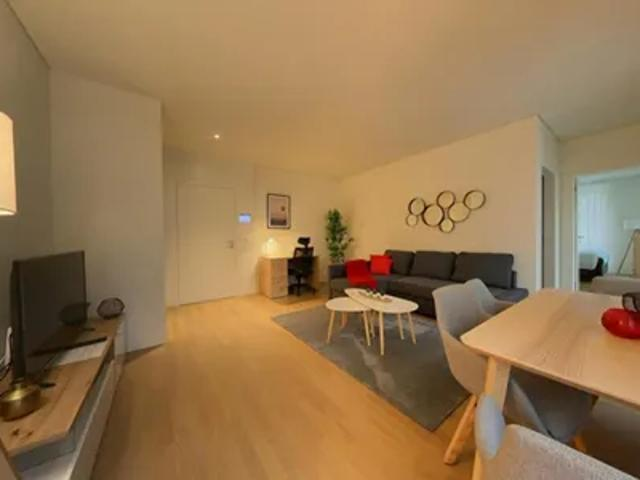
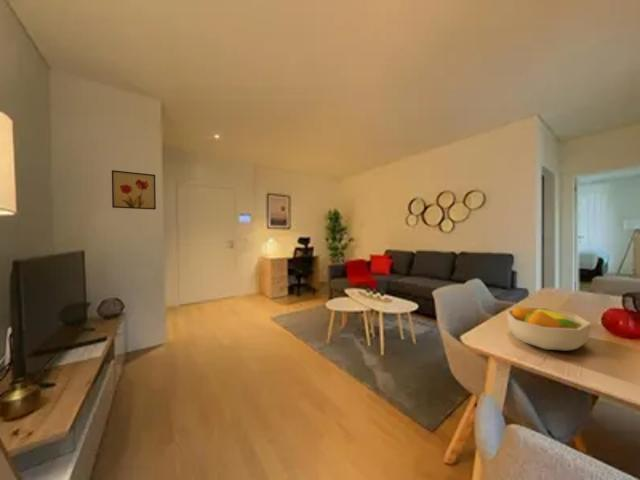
+ fruit bowl [505,305,592,352]
+ wall art [111,169,157,211]
